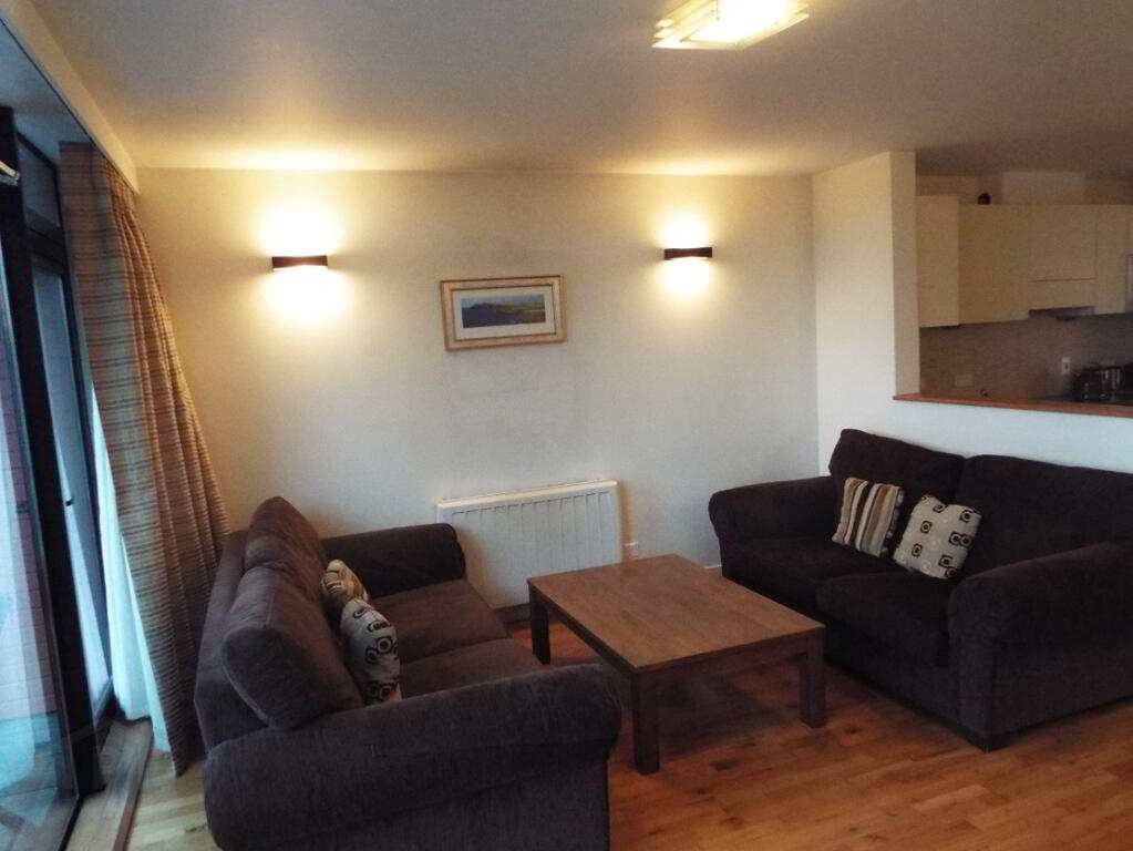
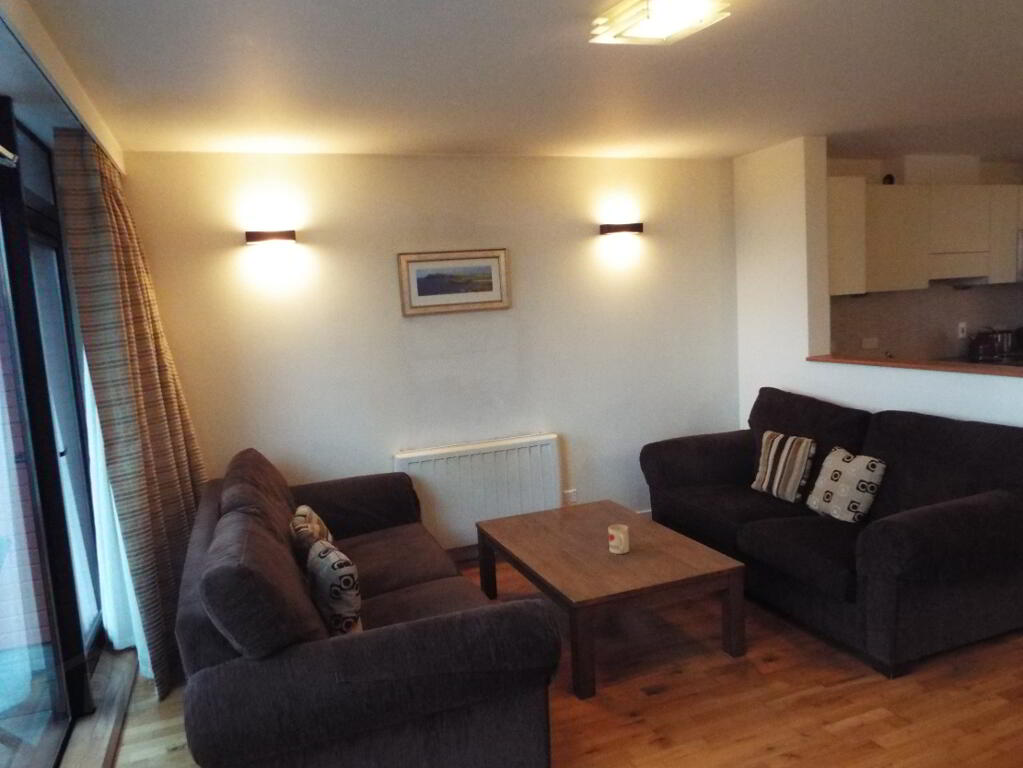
+ mug [607,524,630,555]
